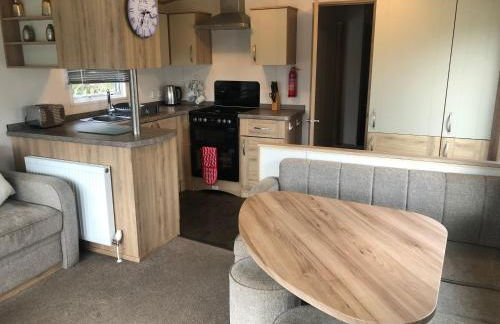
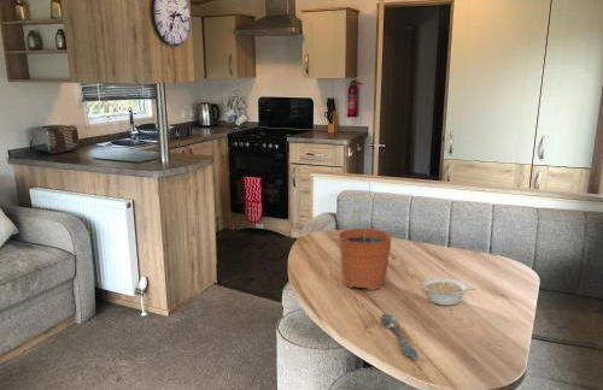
+ spoon [380,313,418,361]
+ plant pot [338,208,393,291]
+ legume [421,277,476,307]
